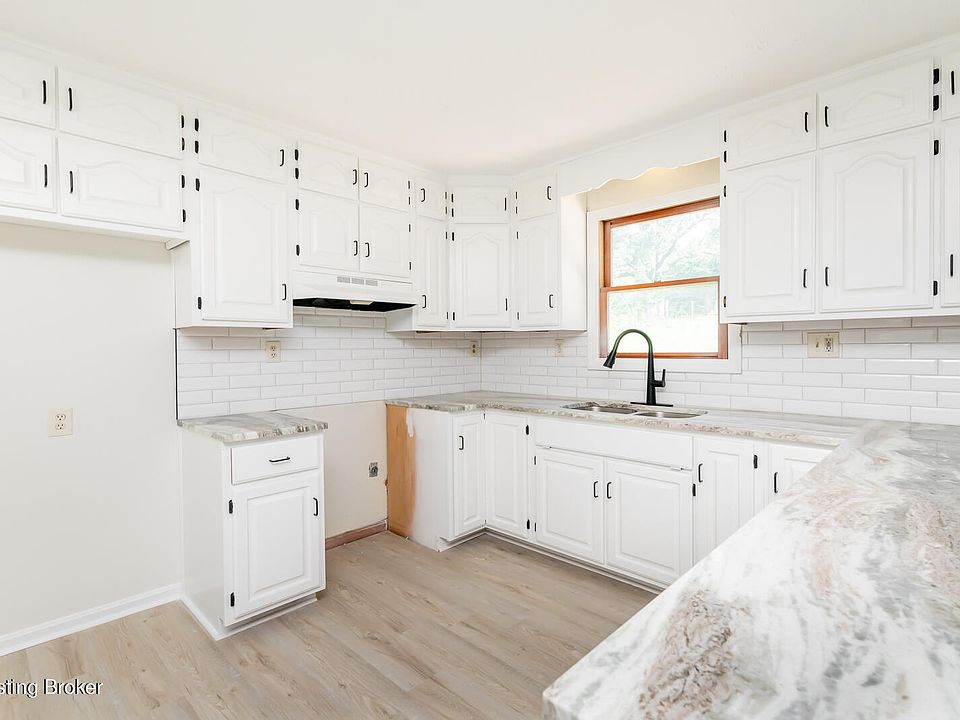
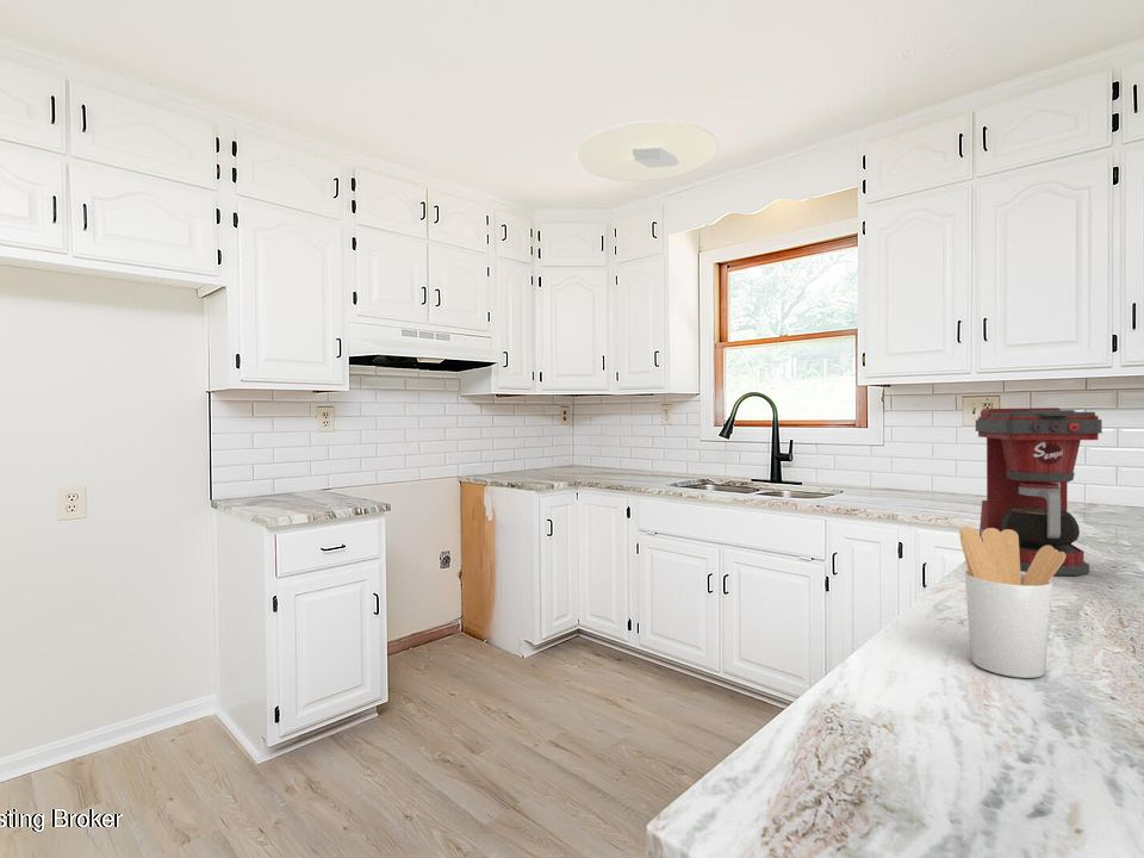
+ ceiling light [576,119,720,182]
+ coffee maker [975,406,1103,577]
+ utensil holder [958,526,1065,679]
